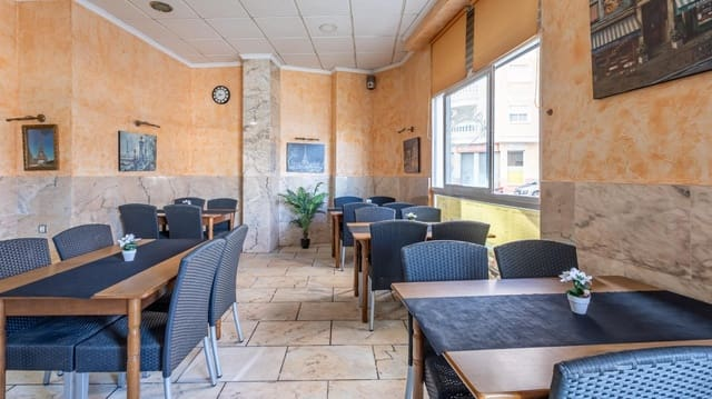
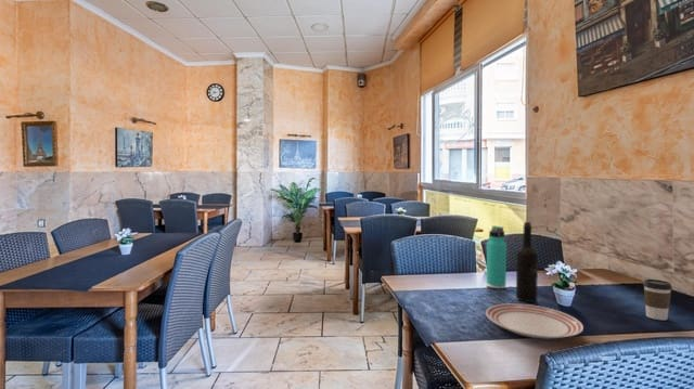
+ coffee cup [642,278,673,321]
+ thermos bottle [486,225,507,289]
+ wine bottle [515,221,539,303]
+ dinner plate [485,302,584,340]
